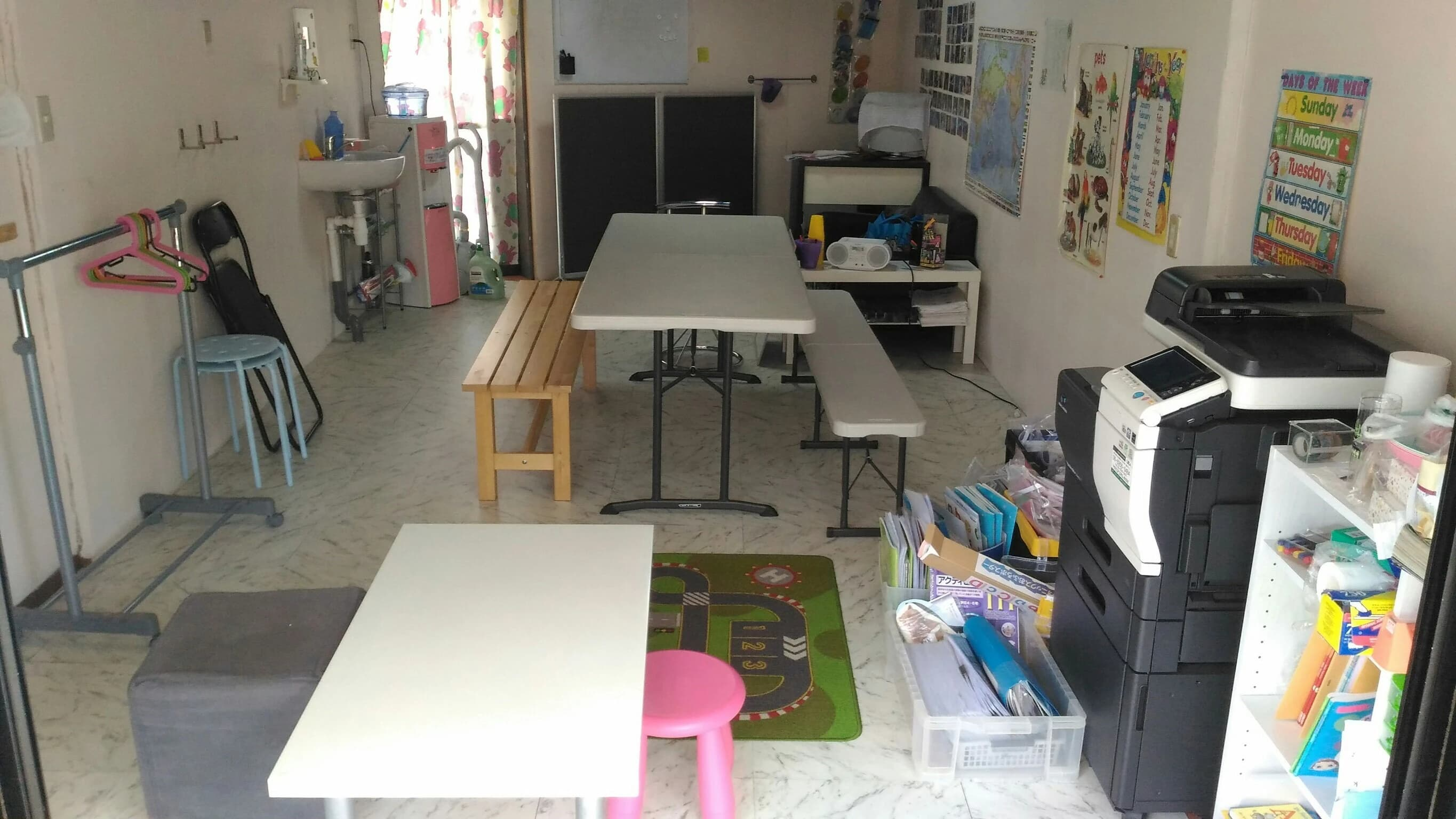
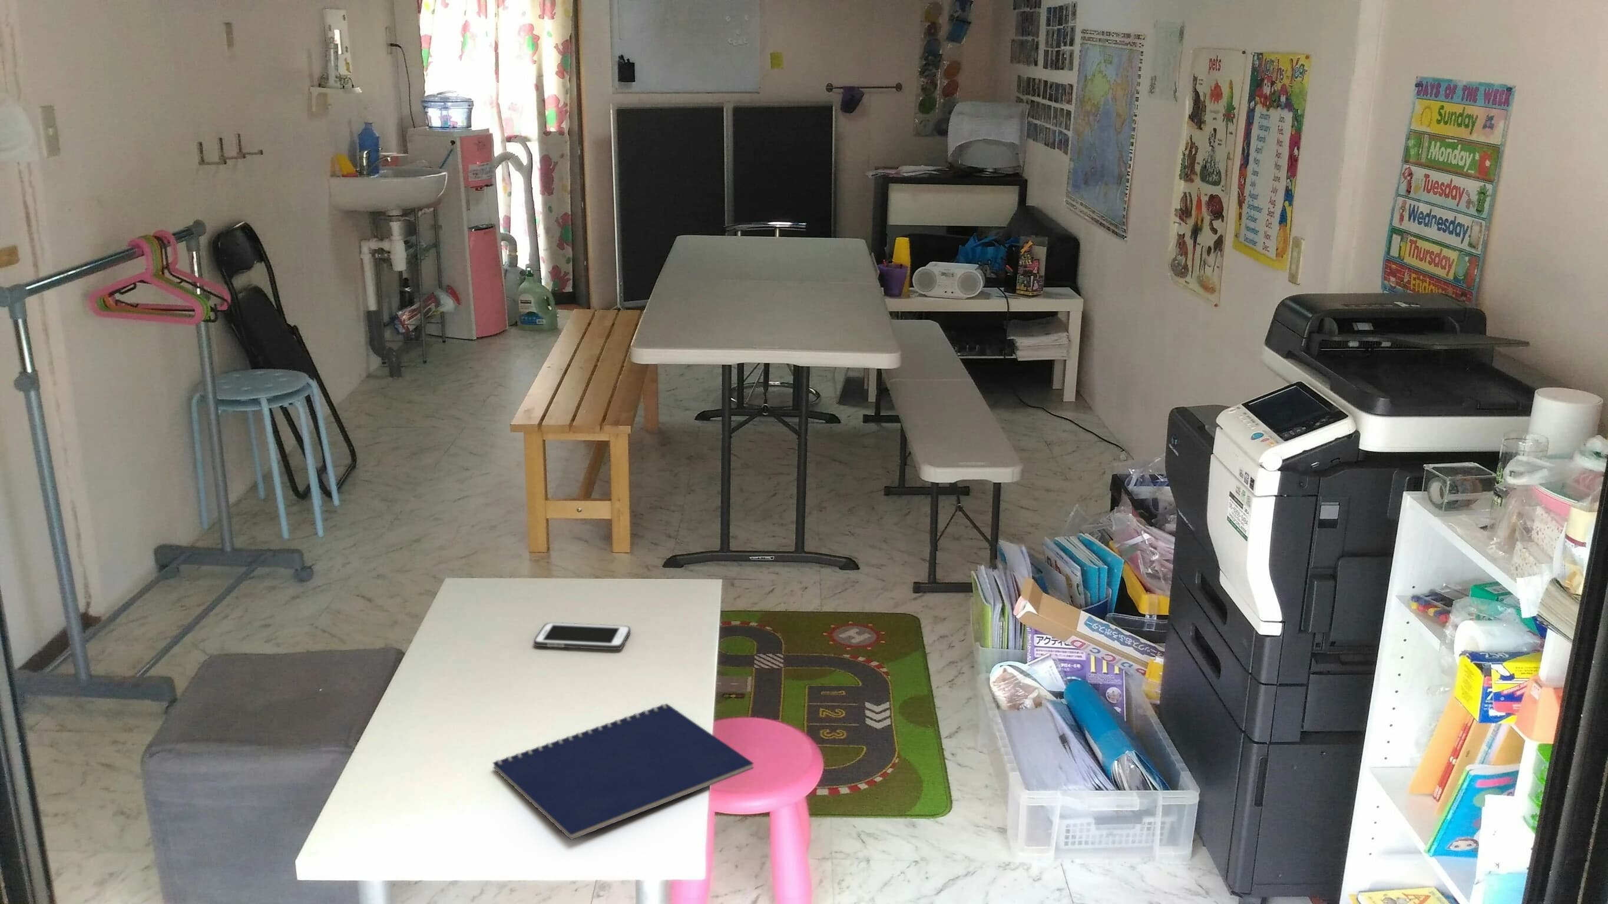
+ notepad [491,703,754,840]
+ cell phone [533,623,632,650]
